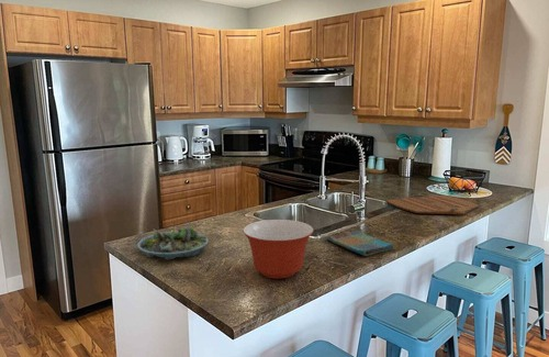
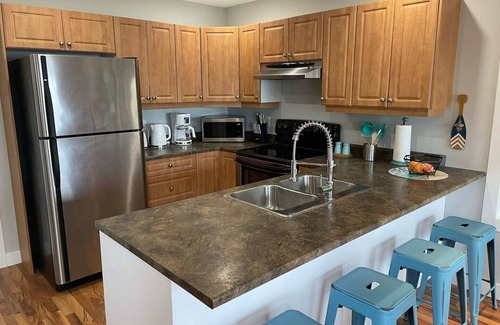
- mixing bowl [242,219,315,280]
- cutting board [384,194,480,216]
- dish towel [326,230,395,257]
- succulent planter [136,222,210,260]
